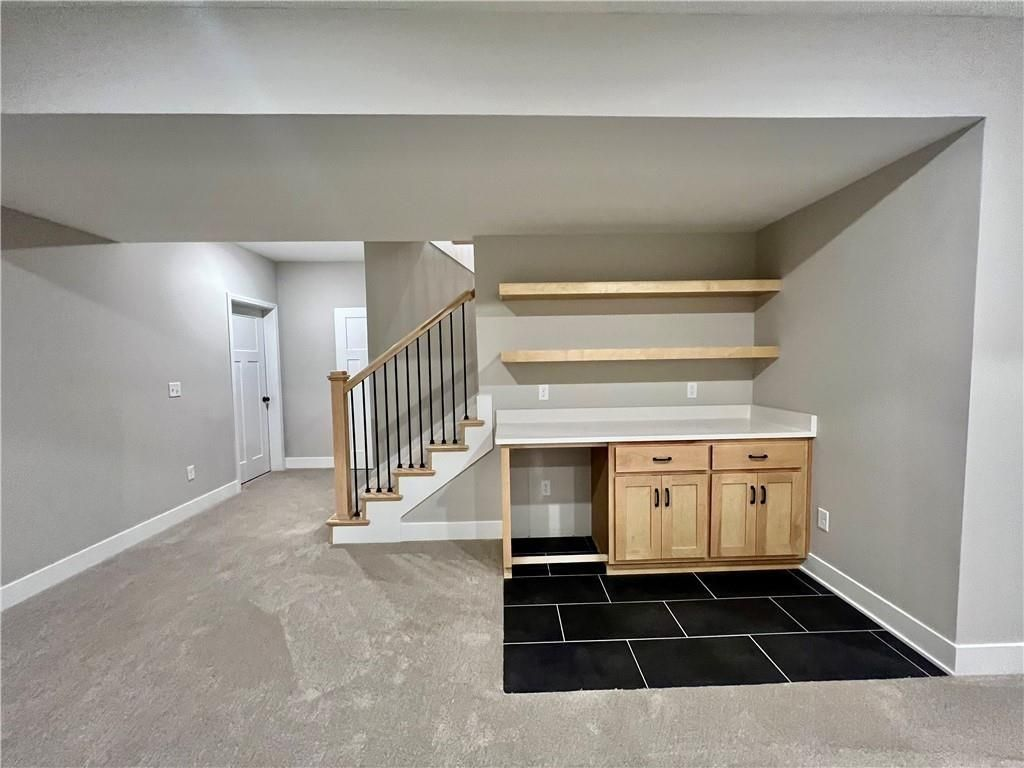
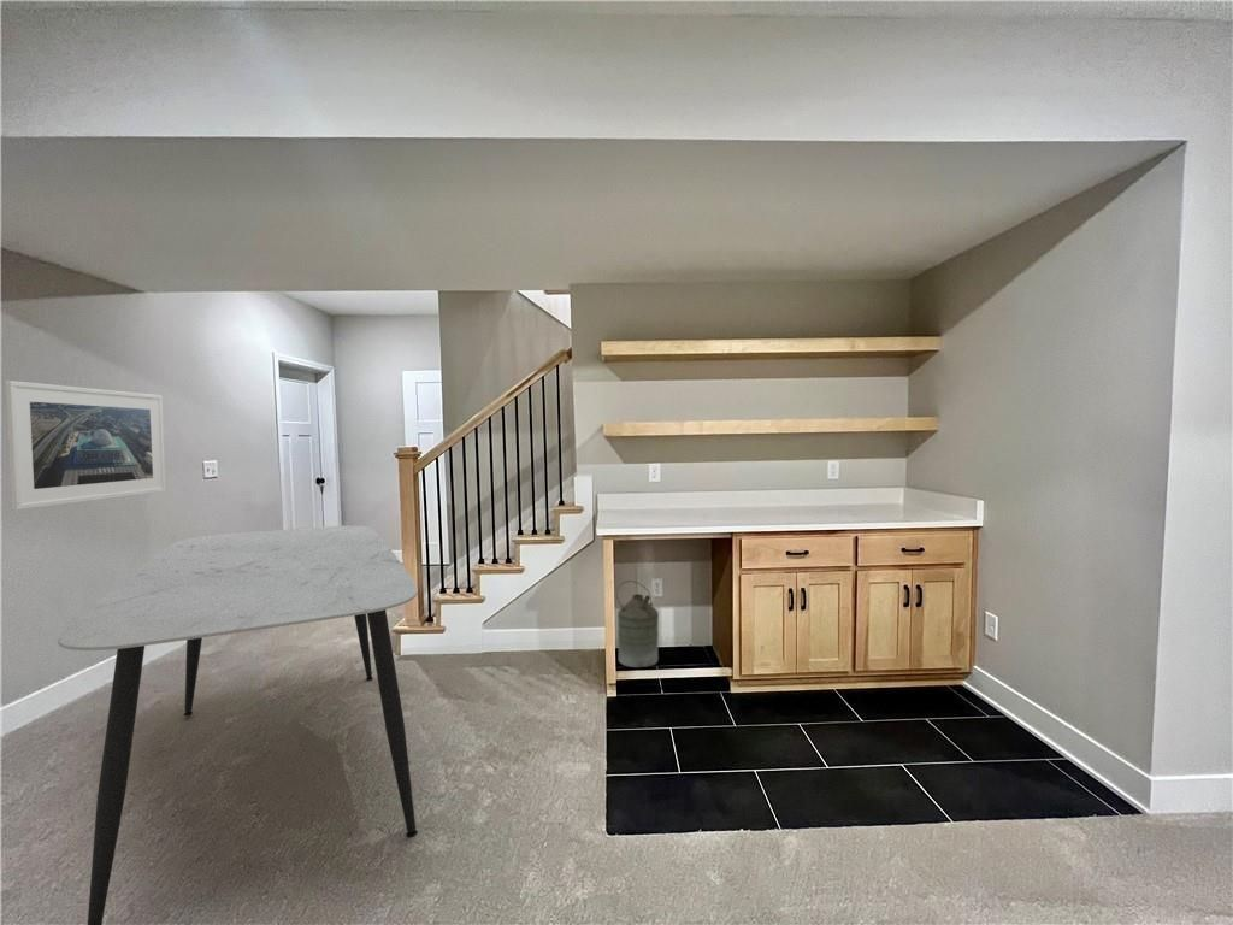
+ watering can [615,579,660,668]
+ dining table [57,524,419,925]
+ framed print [4,379,167,512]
